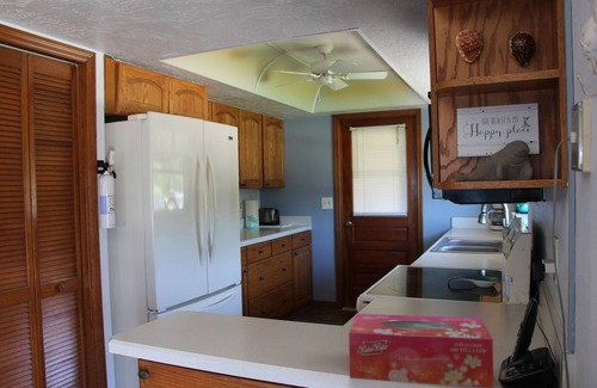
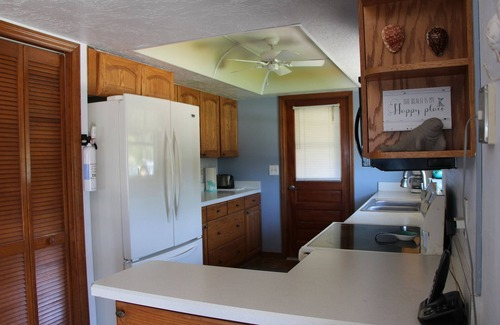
- tissue box [347,313,494,388]
